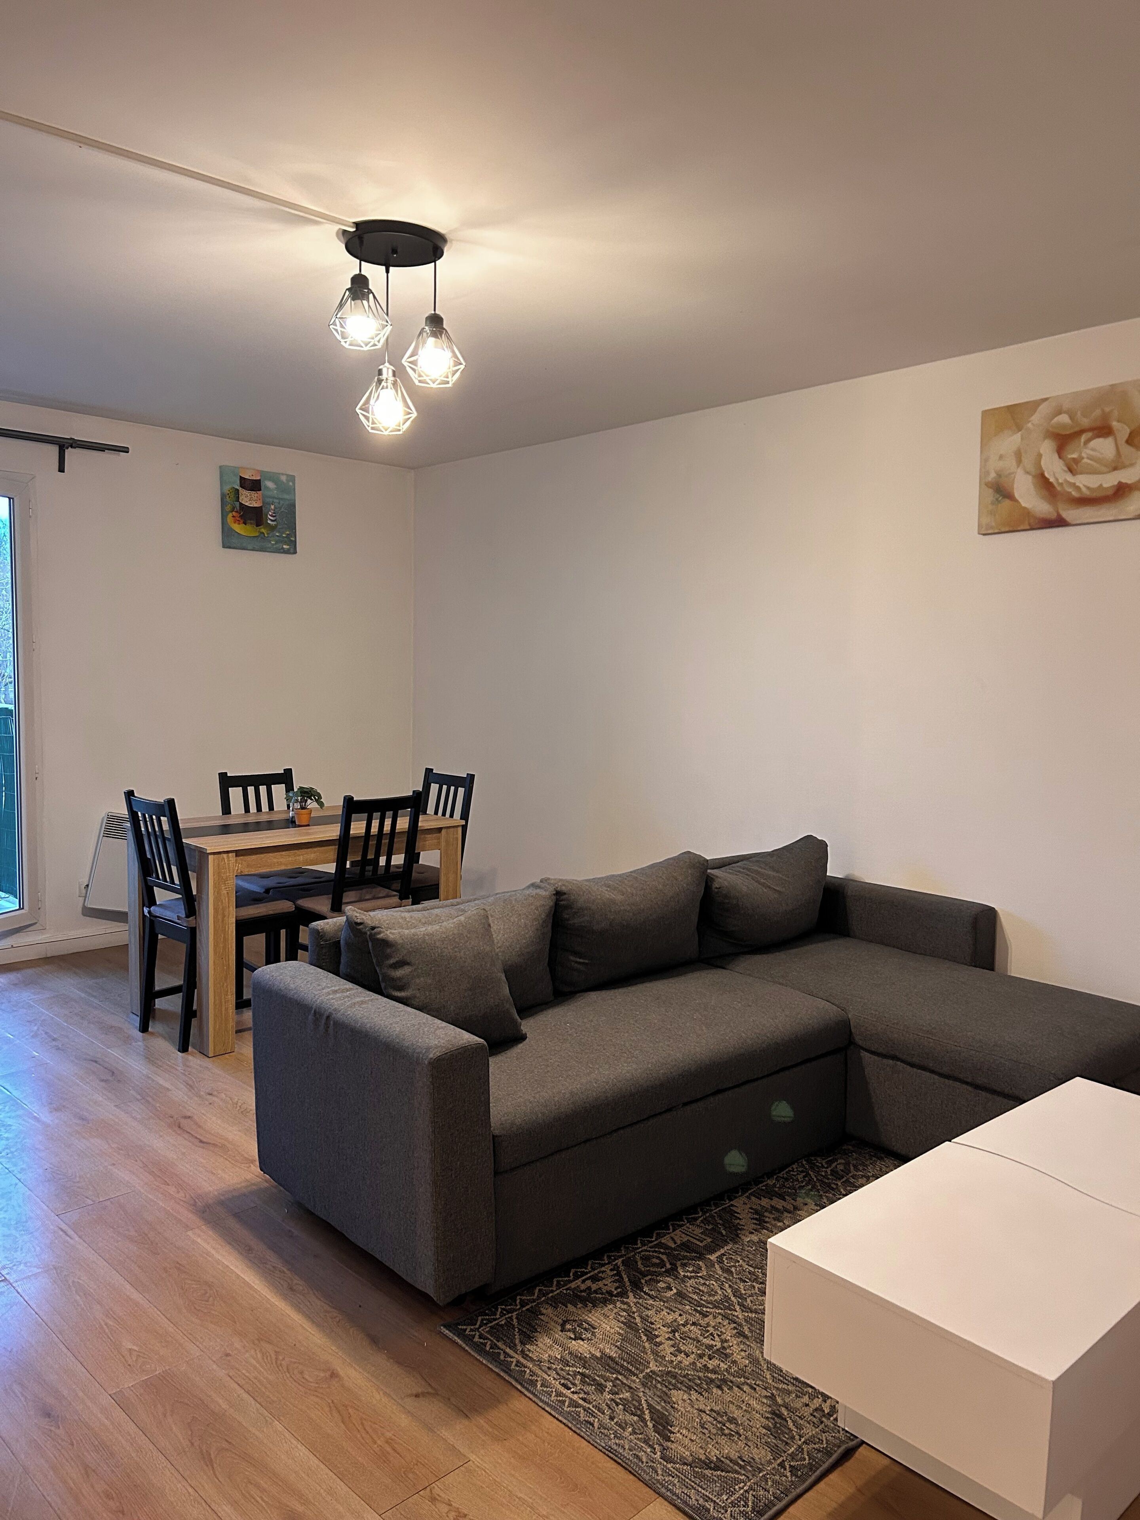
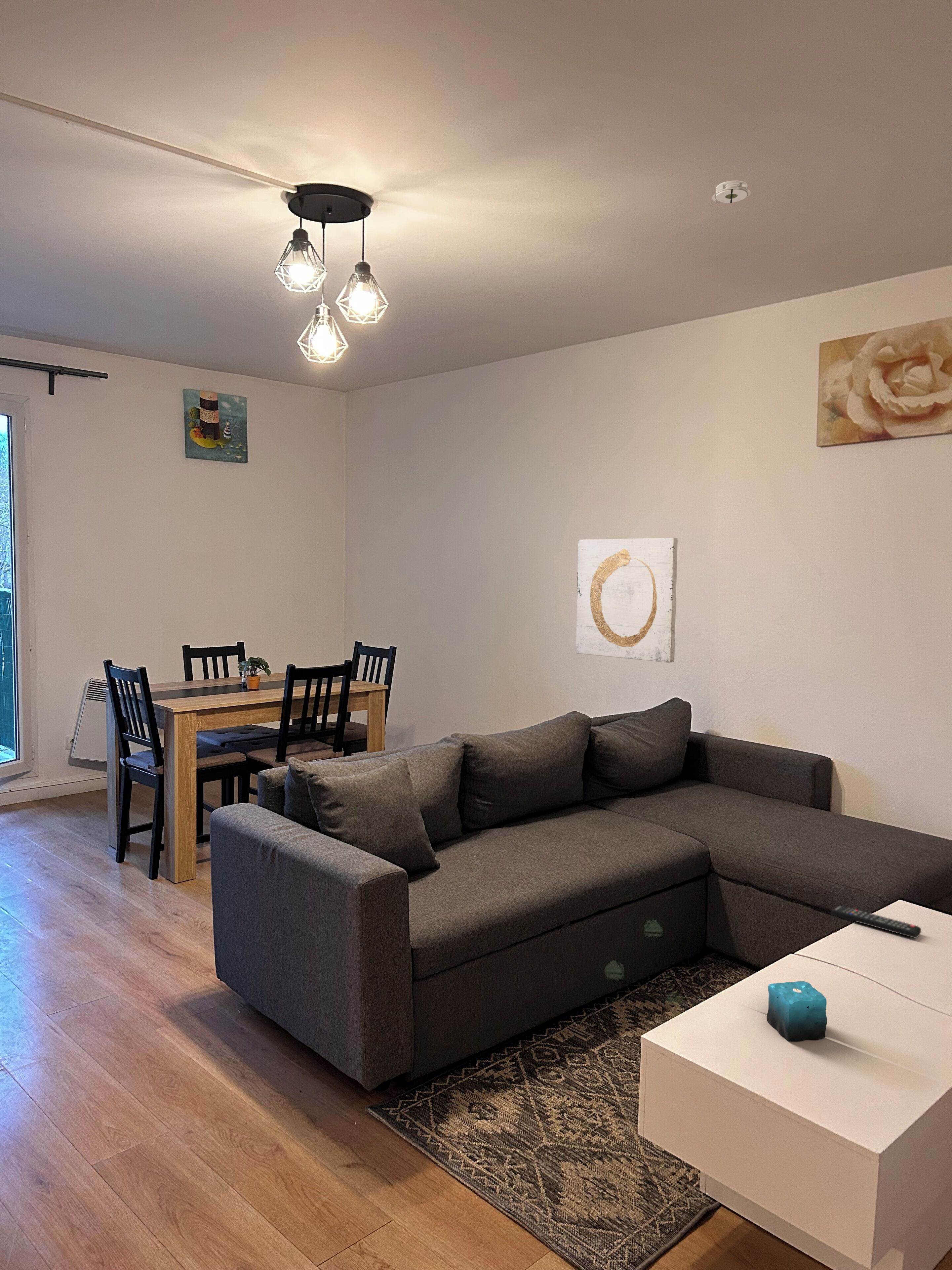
+ smoke detector [710,180,751,206]
+ wall art [575,537,678,663]
+ candle [766,975,827,1041]
+ remote control [830,905,922,939]
